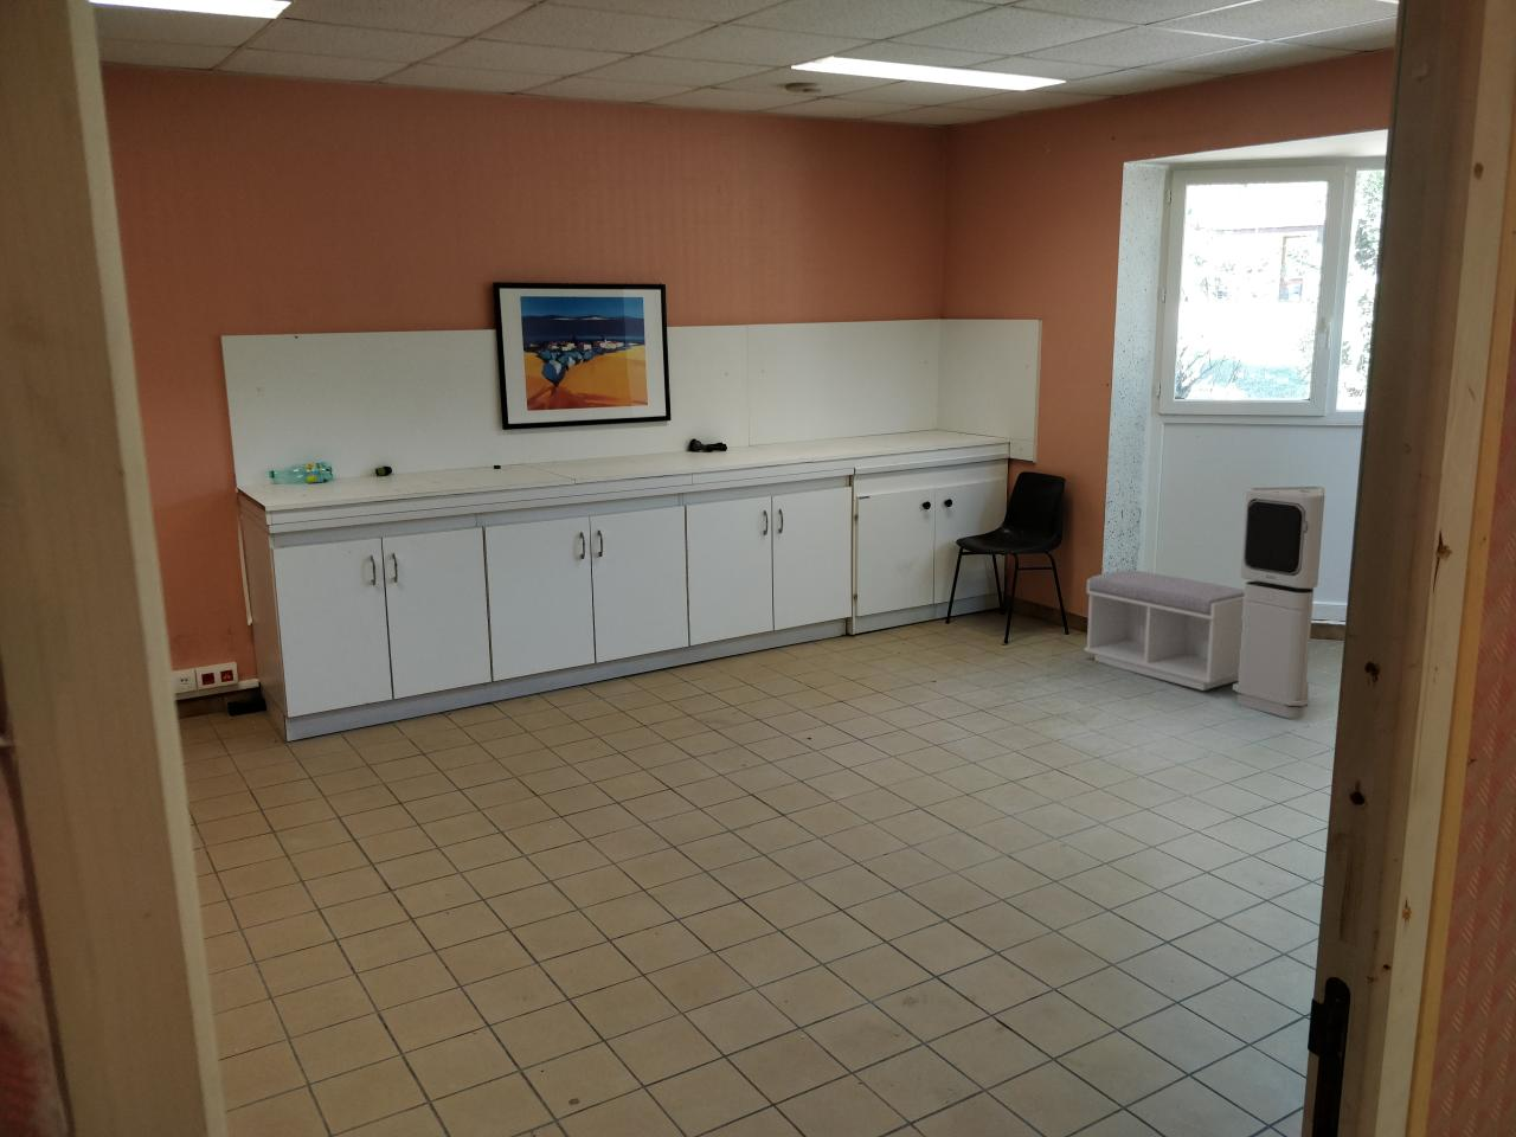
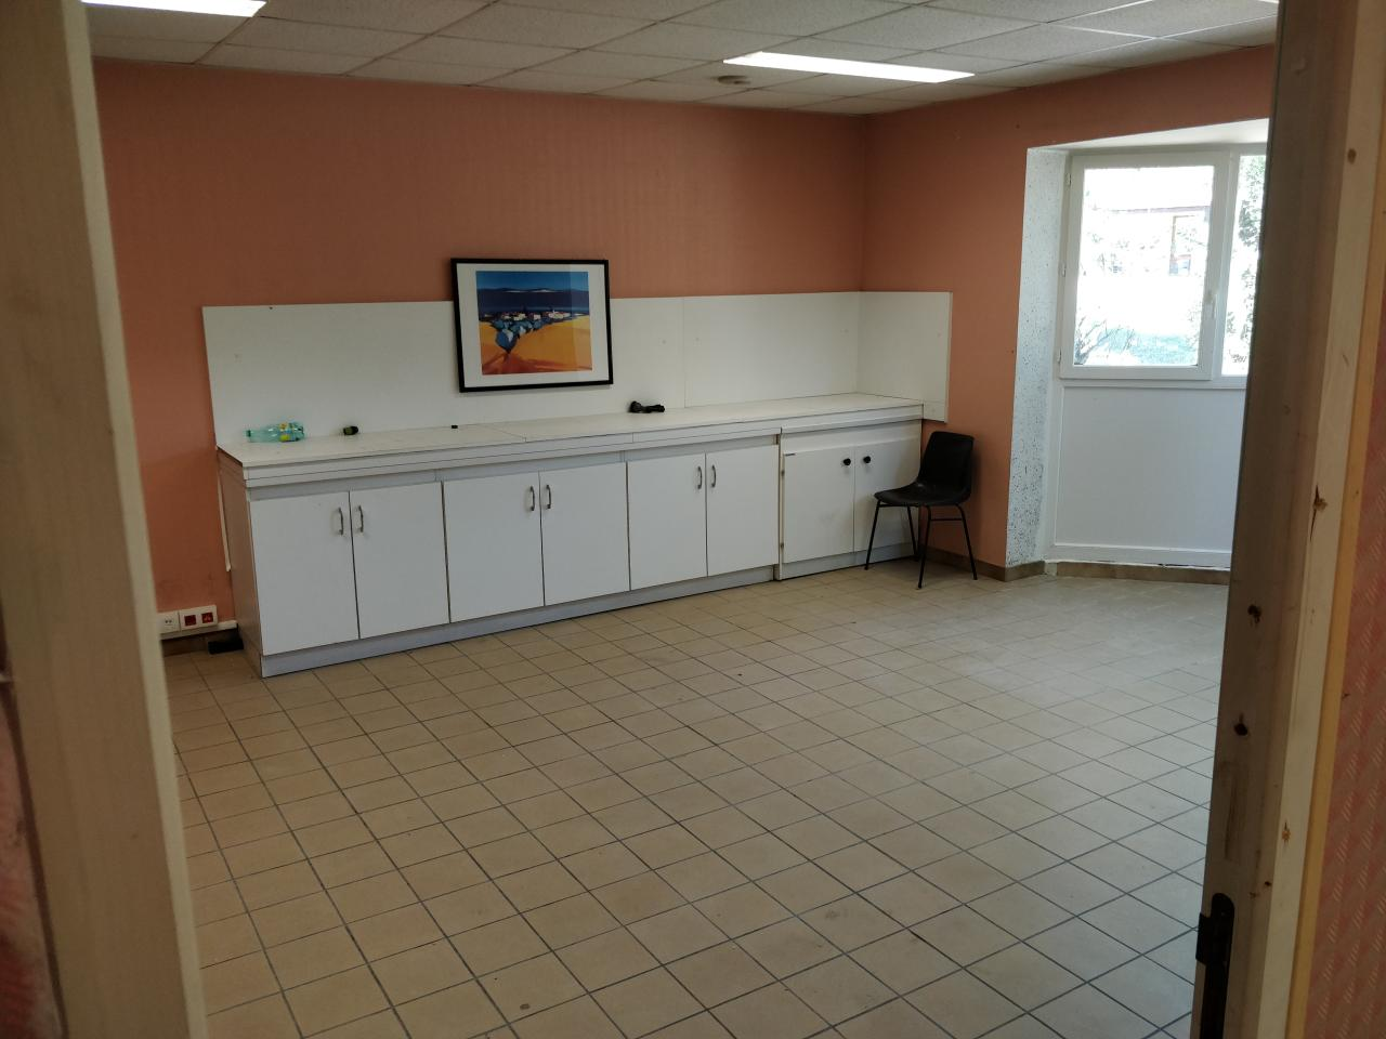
- air purifier [1232,486,1325,720]
- bench [1083,568,1245,692]
